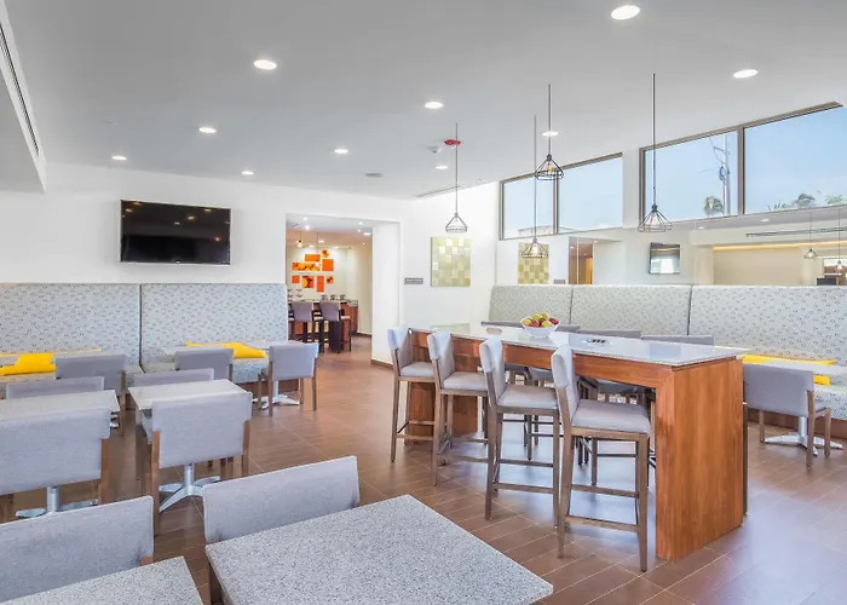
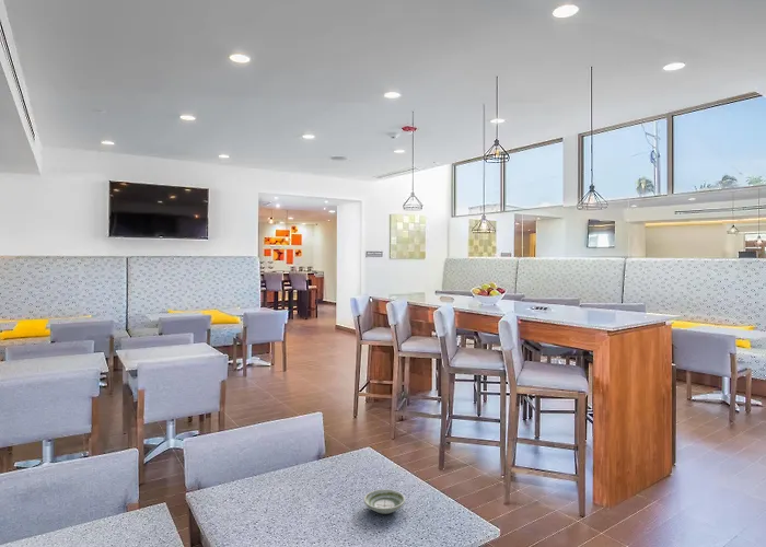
+ saucer [363,488,407,515]
